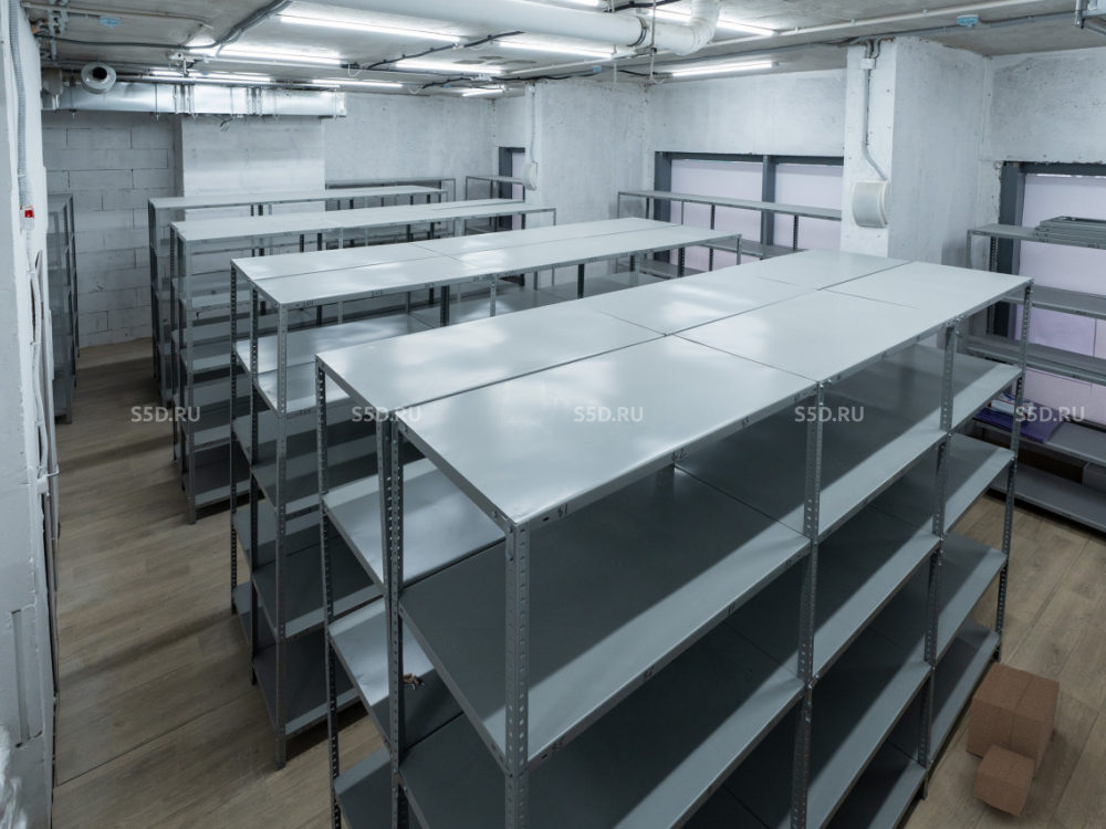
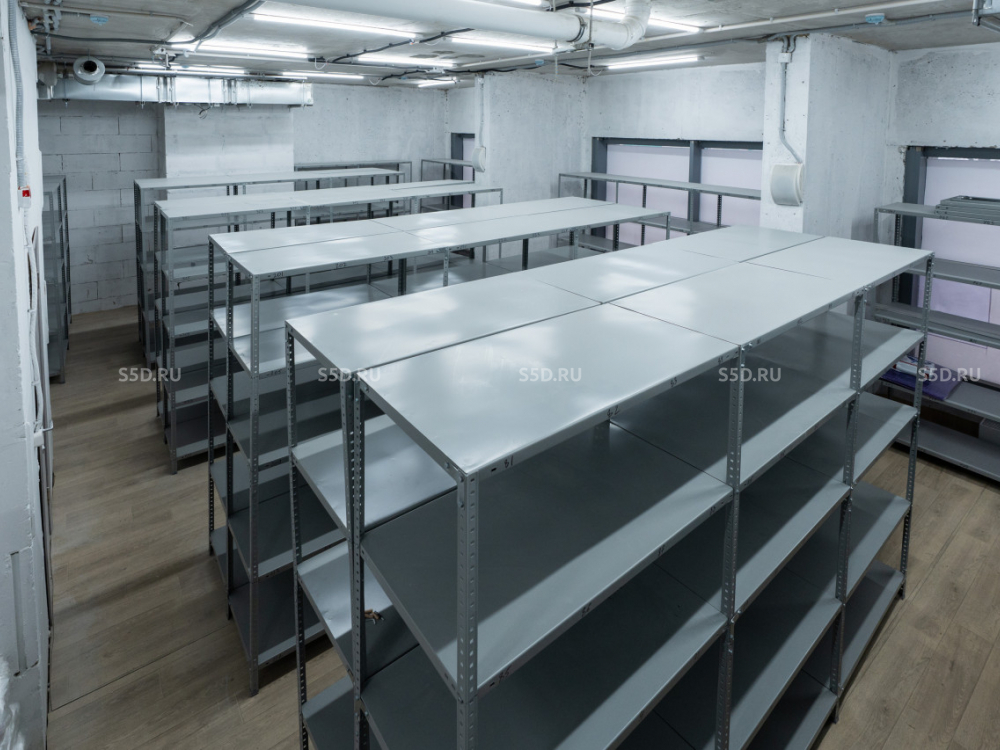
- cardboard box [964,661,1062,818]
